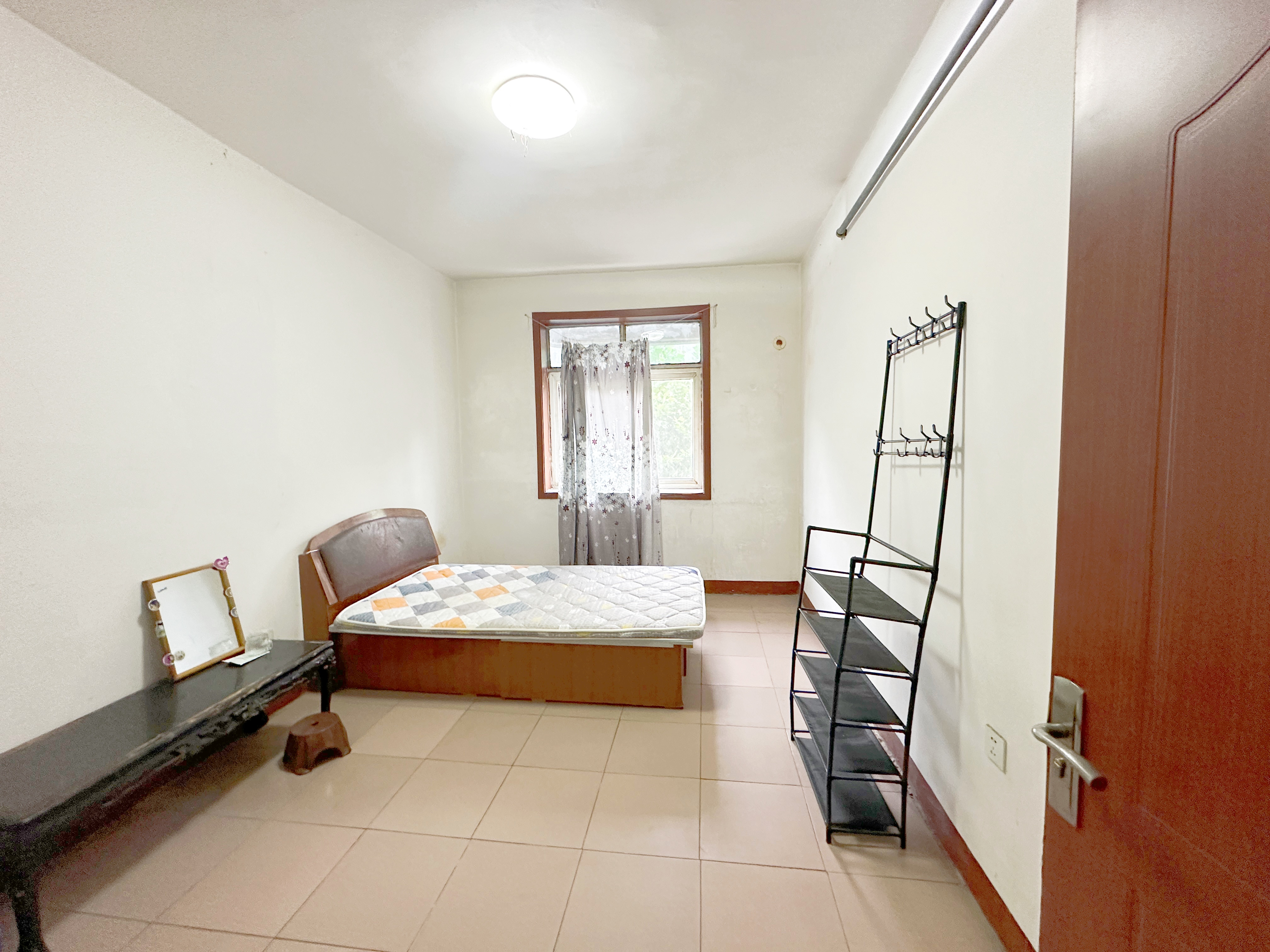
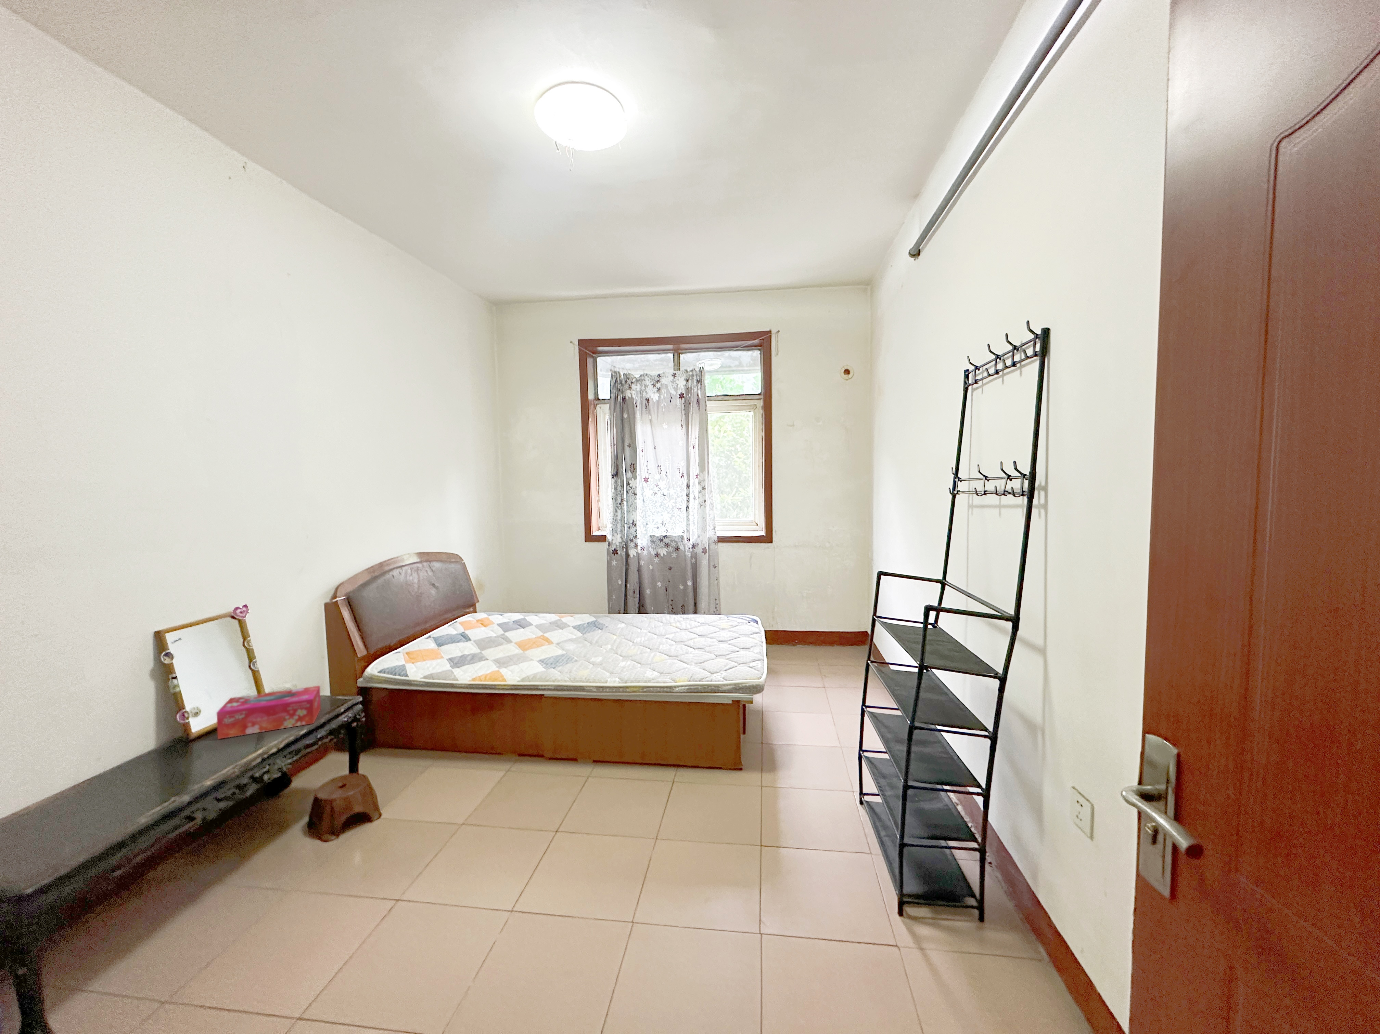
+ tissue box [216,685,321,740]
